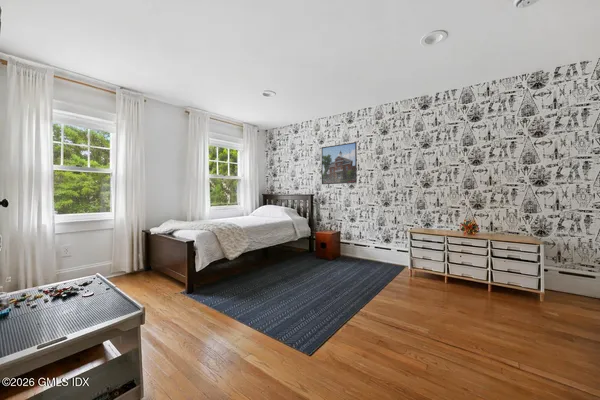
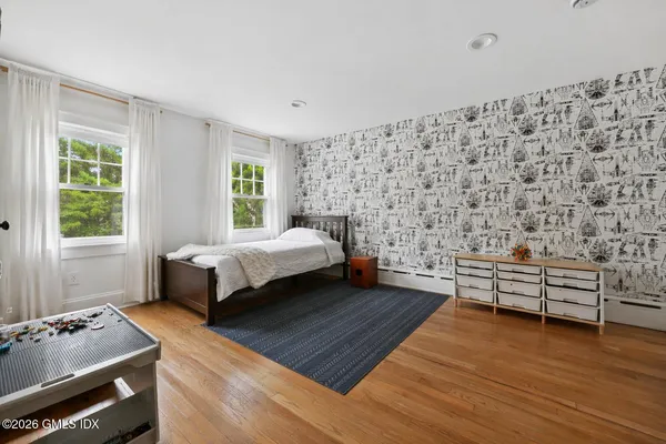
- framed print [321,141,358,185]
